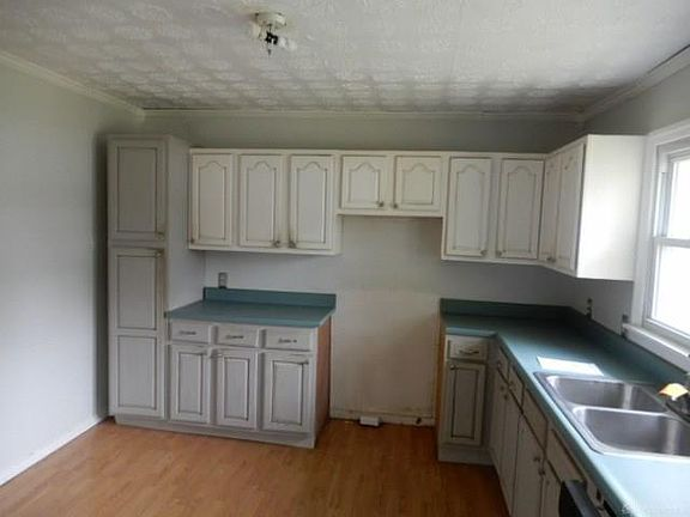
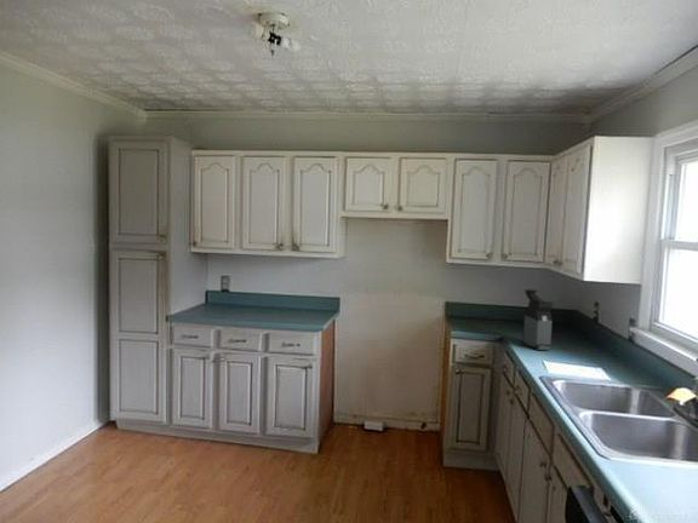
+ coffee maker [521,288,554,351]
